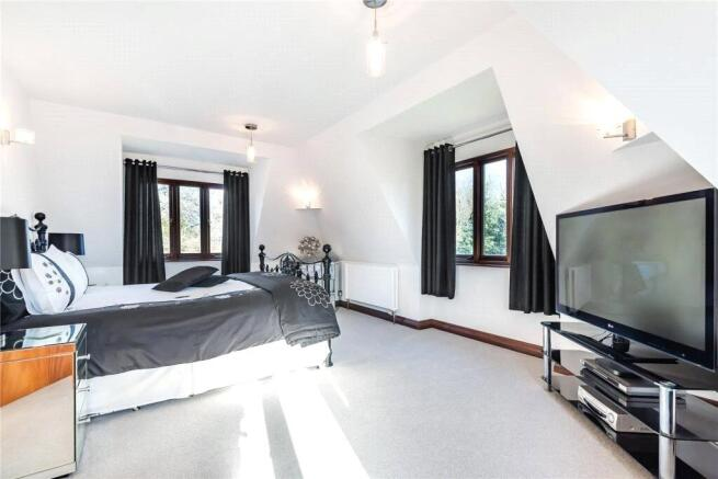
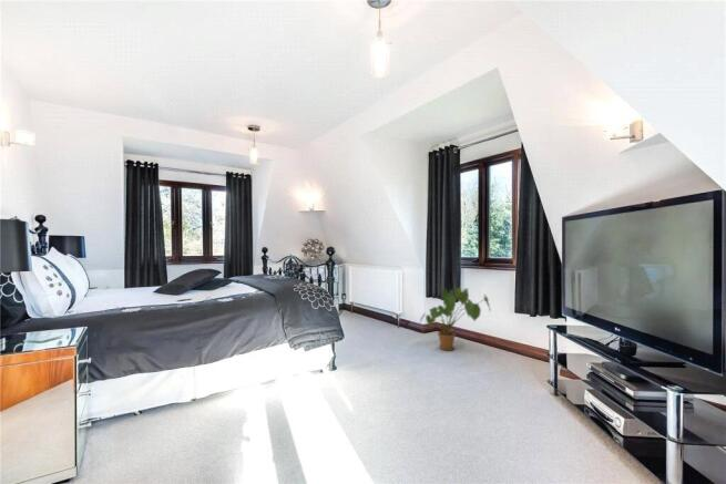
+ house plant [419,287,492,352]
